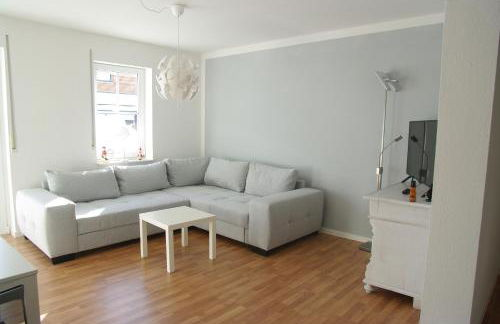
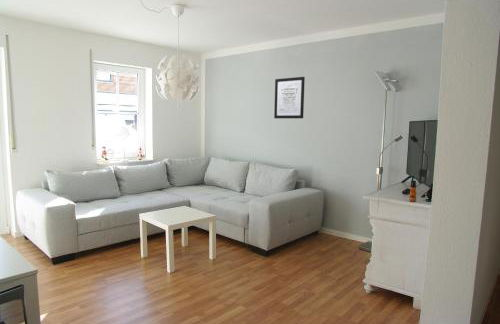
+ wall art [273,76,306,119]
